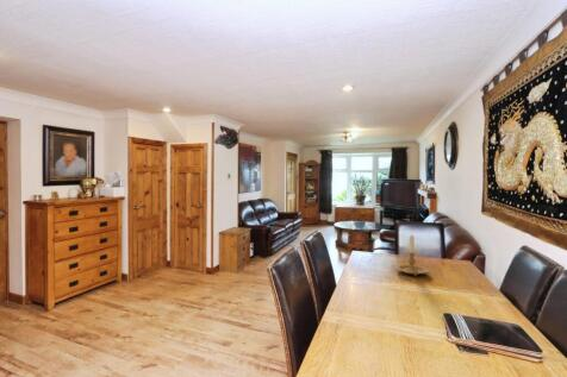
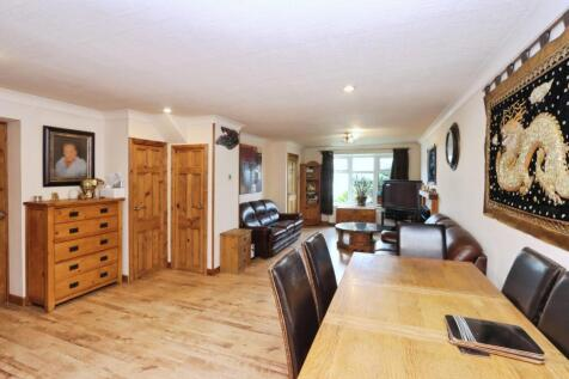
- candle holder [394,233,430,277]
